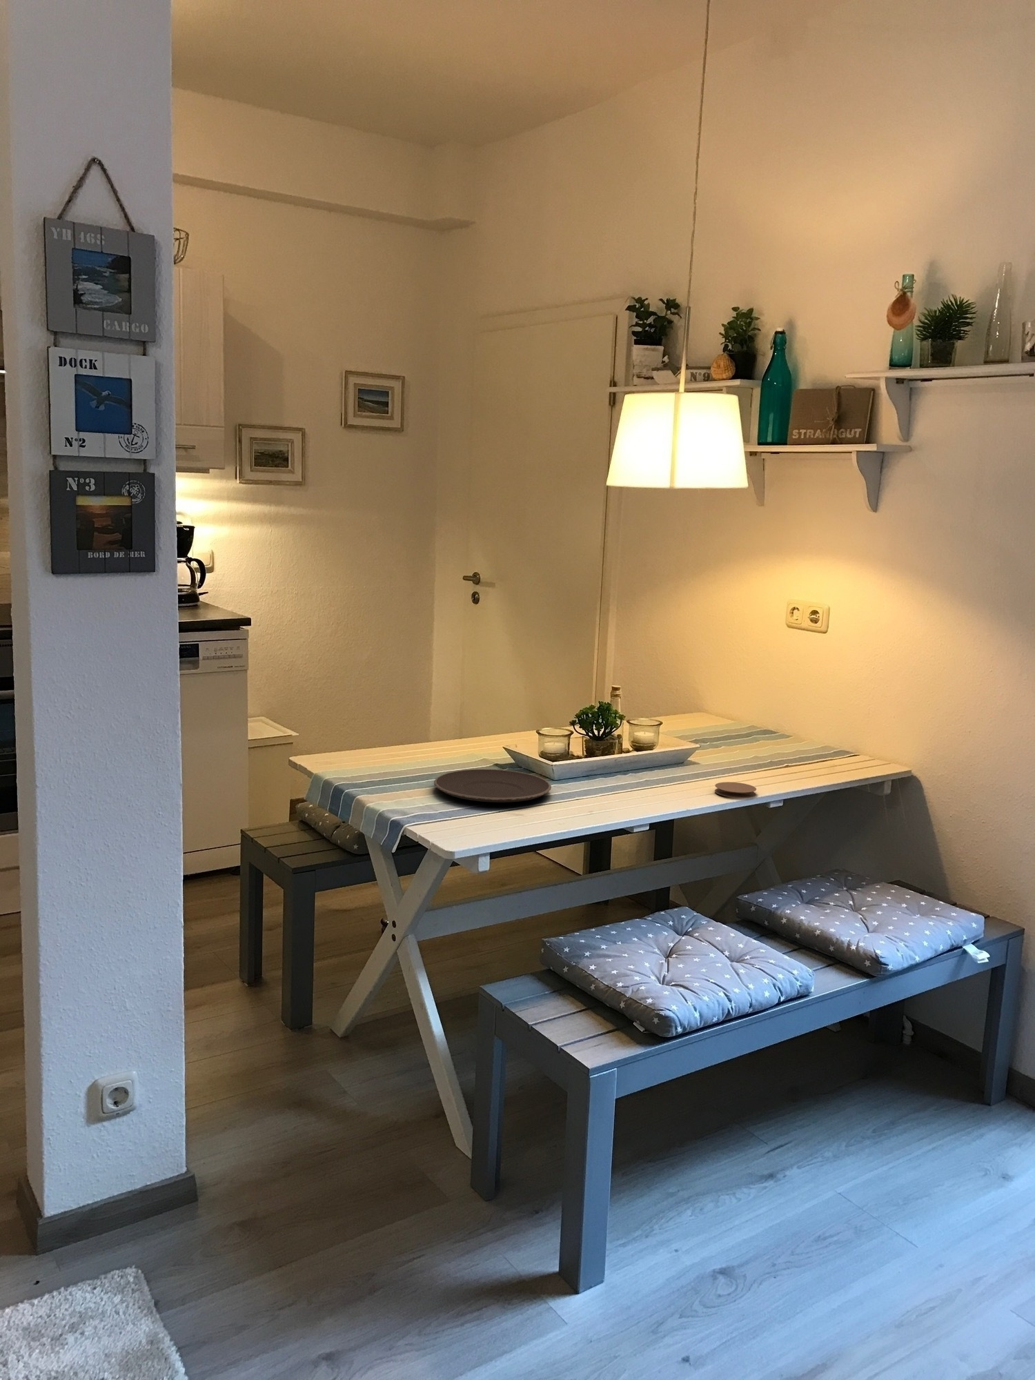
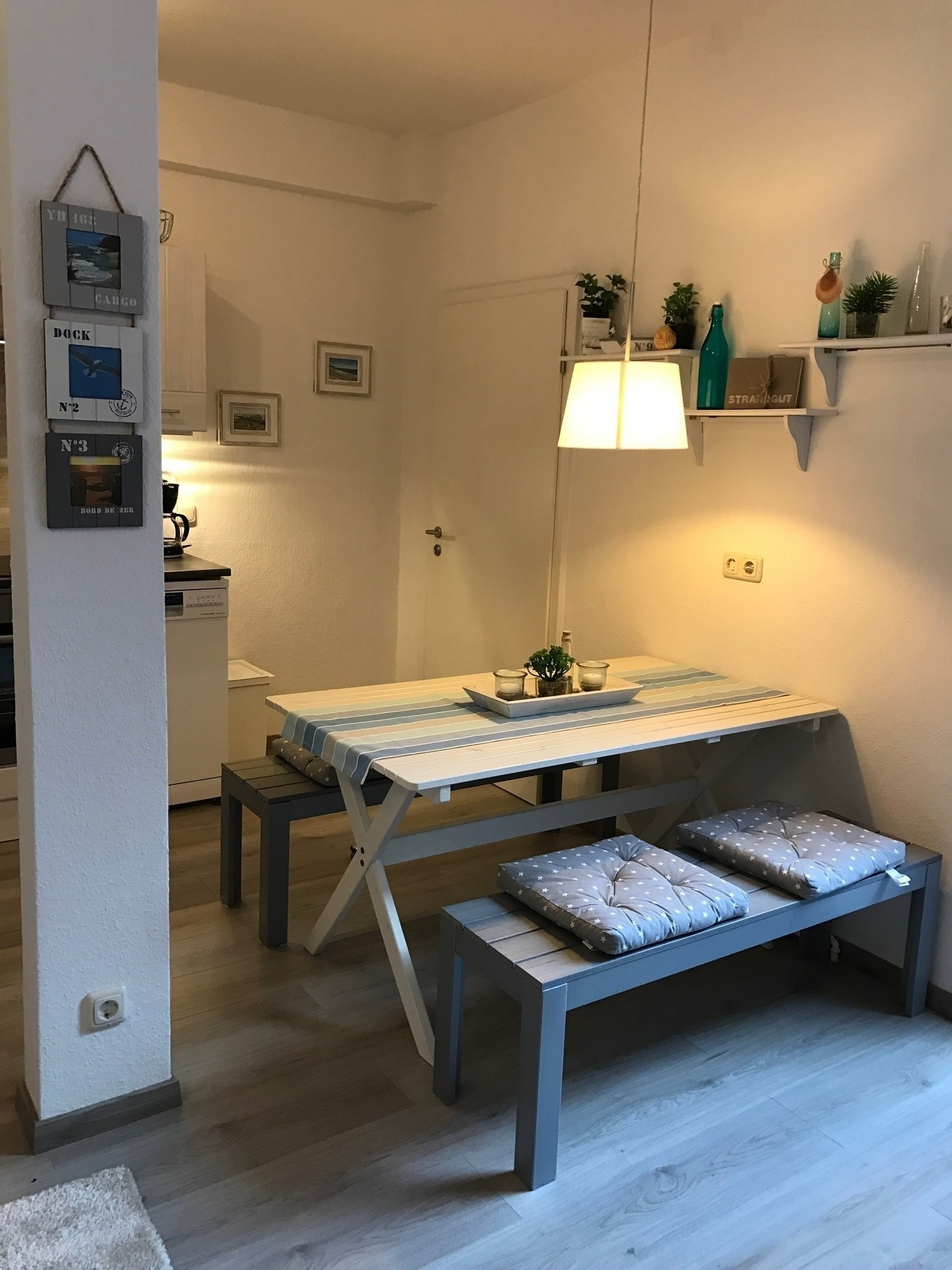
- coaster [714,781,757,799]
- plate [434,768,552,803]
